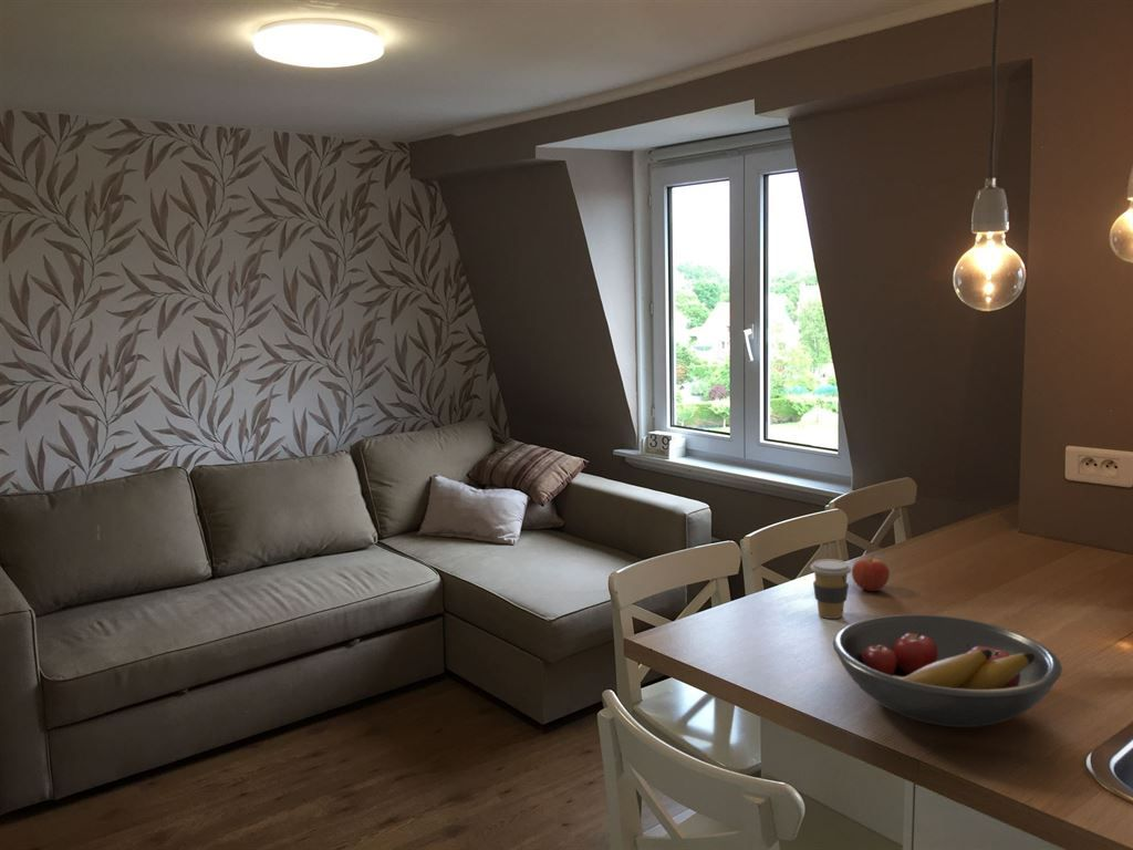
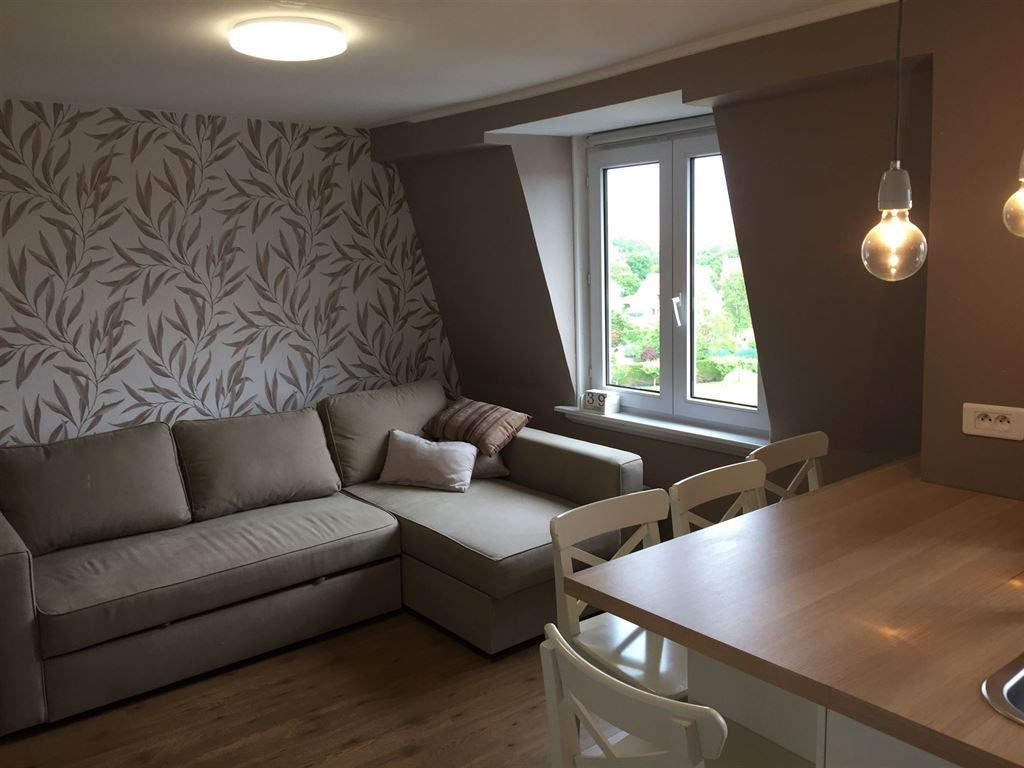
- coffee cup [810,558,852,620]
- apple [851,554,891,592]
- fruit bowl [832,613,1063,728]
